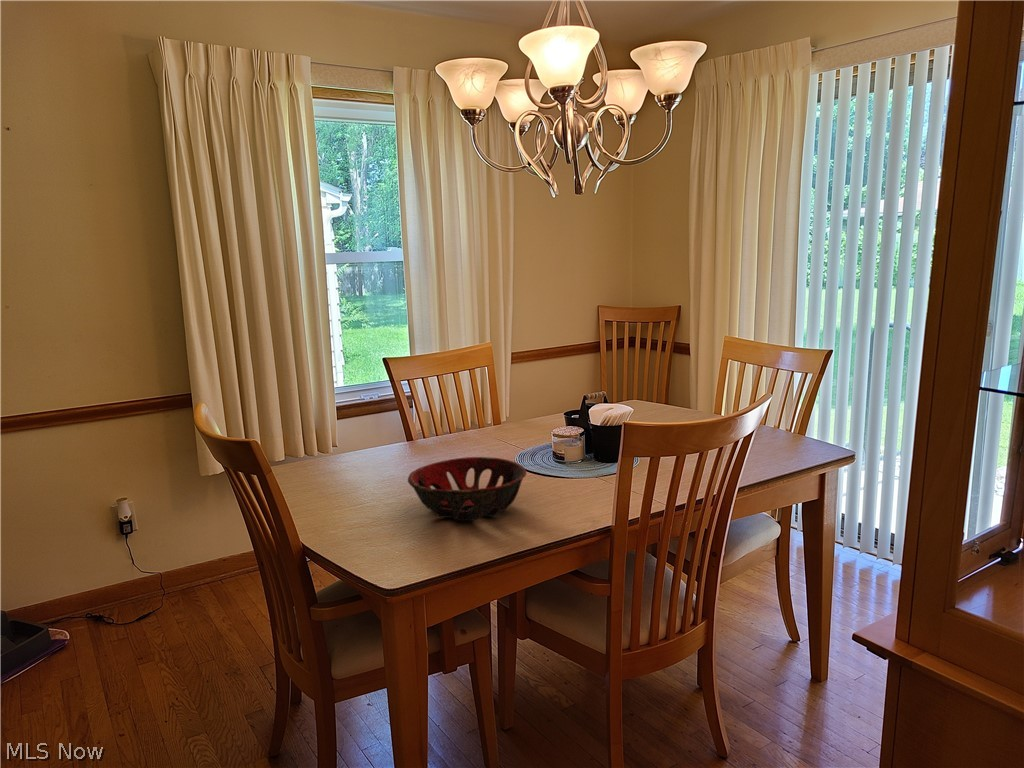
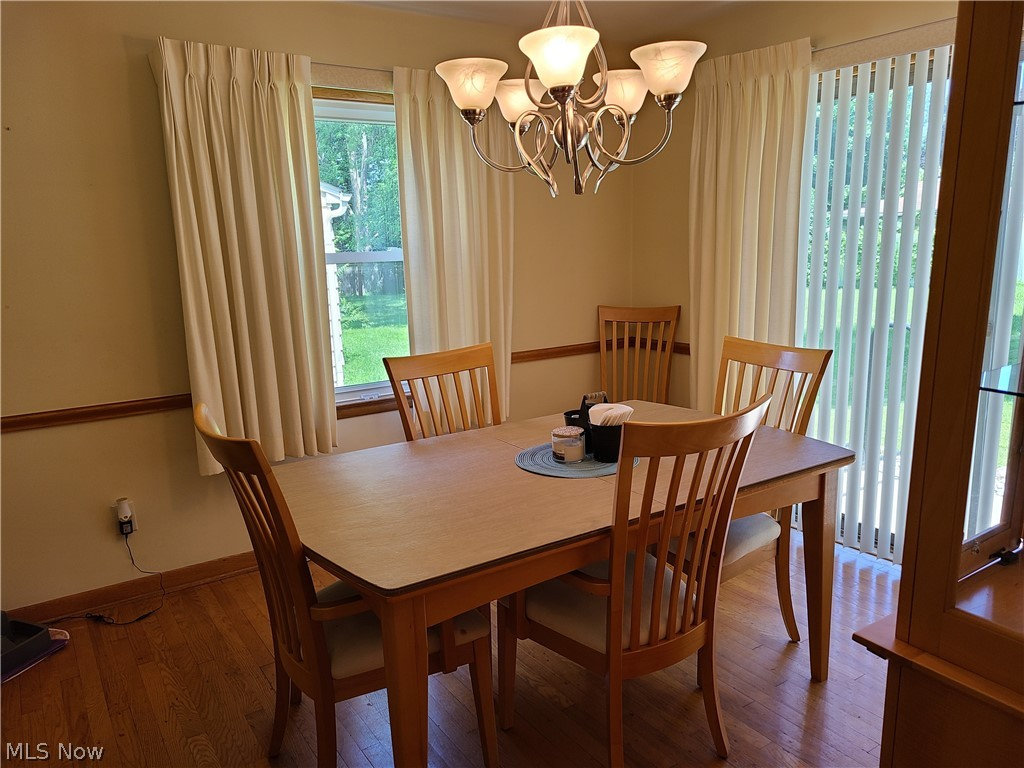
- decorative bowl [407,456,527,522]
